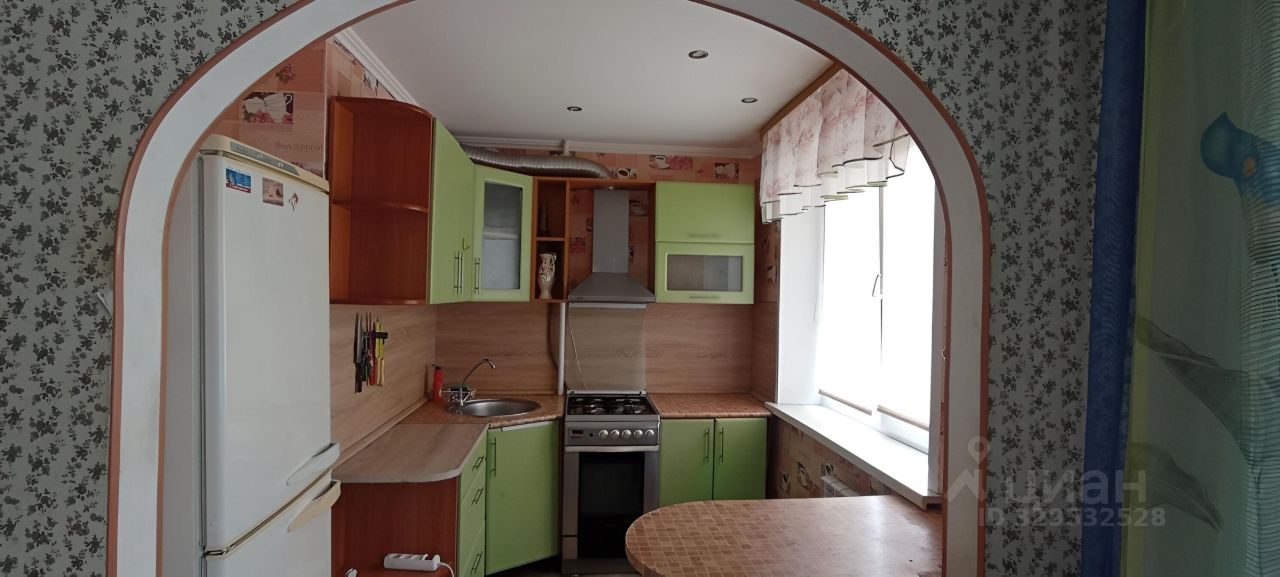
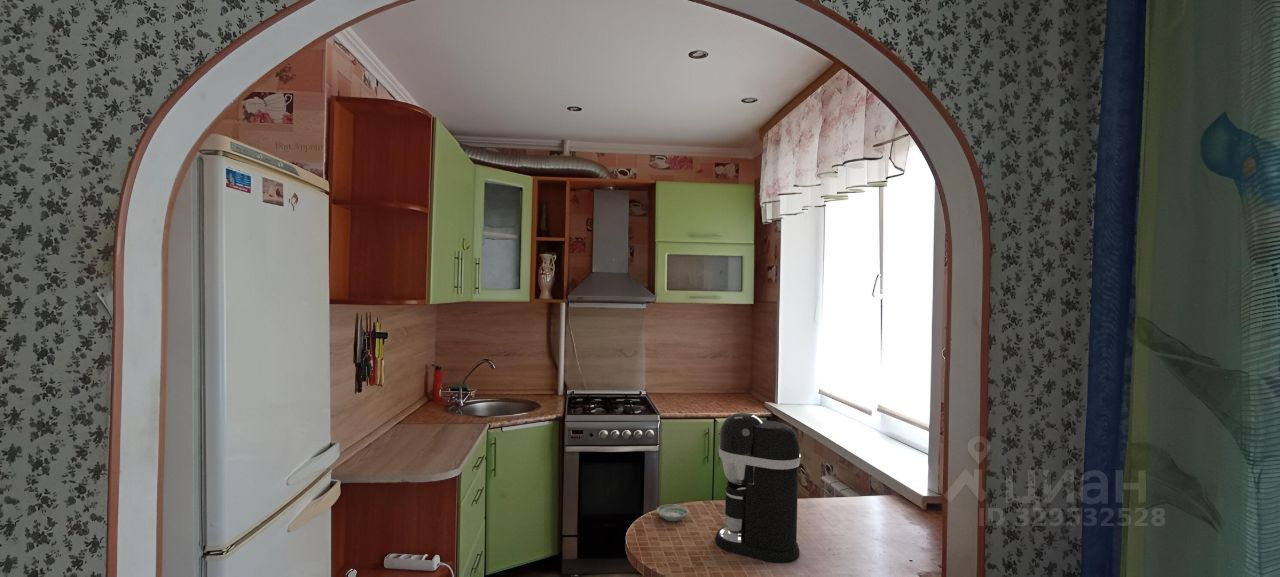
+ saucer [655,504,690,522]
+ coffee maker [714,412,802,564]
